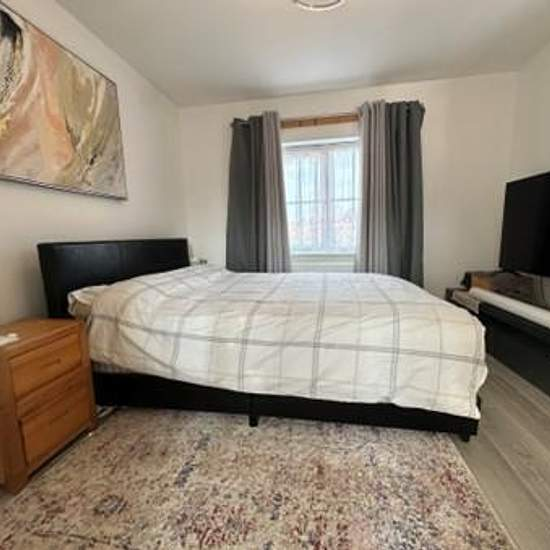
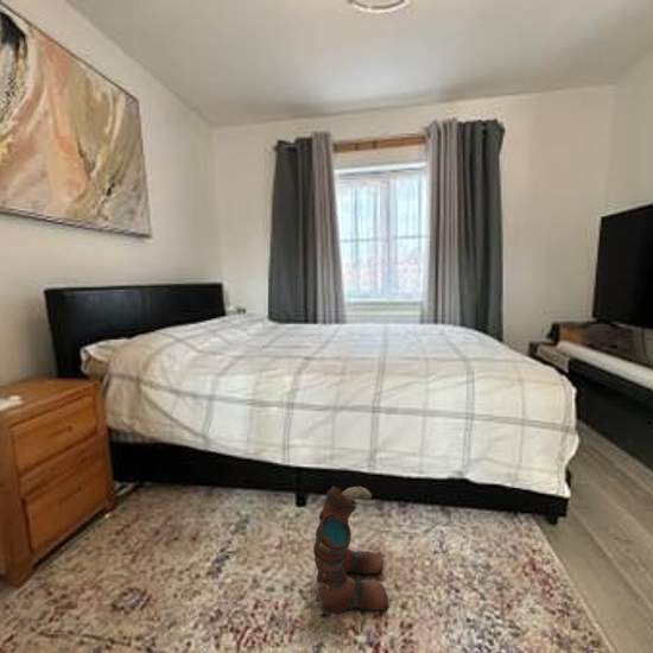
+ boots [312,486,389,615]
